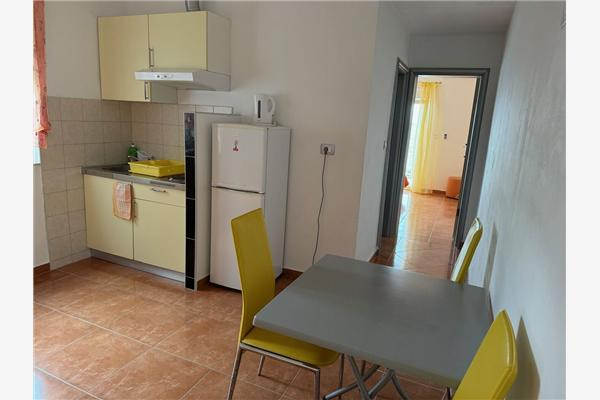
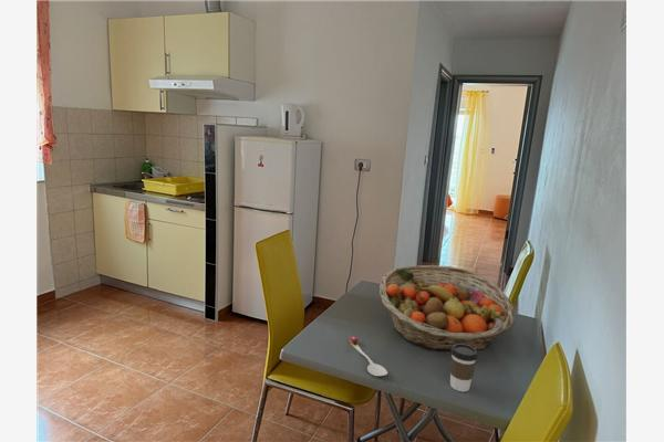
+ fruit basket [378,264,517,351]
+ spoon [347,335,388,377]
+ coffee cup [449,344,479,392]
